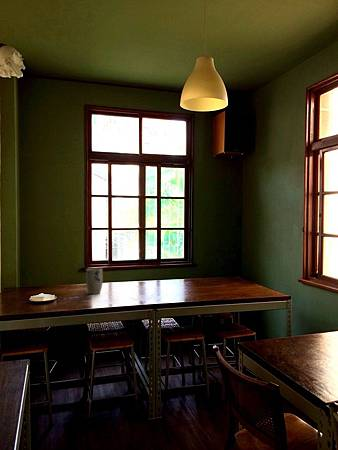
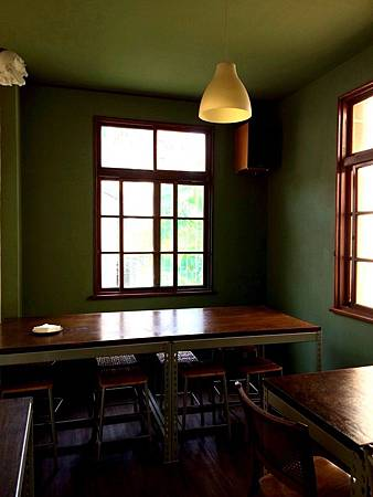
- plant pot [85,267,104,295]
